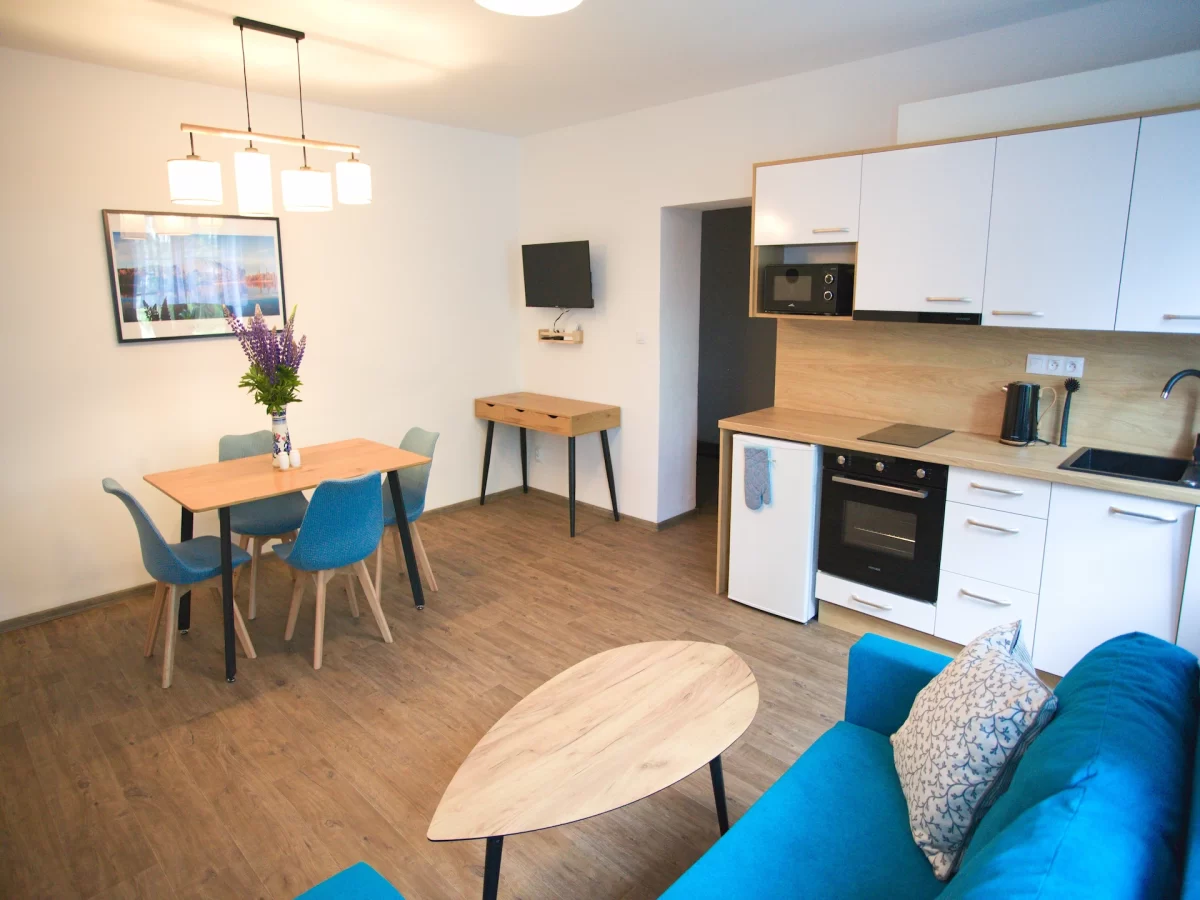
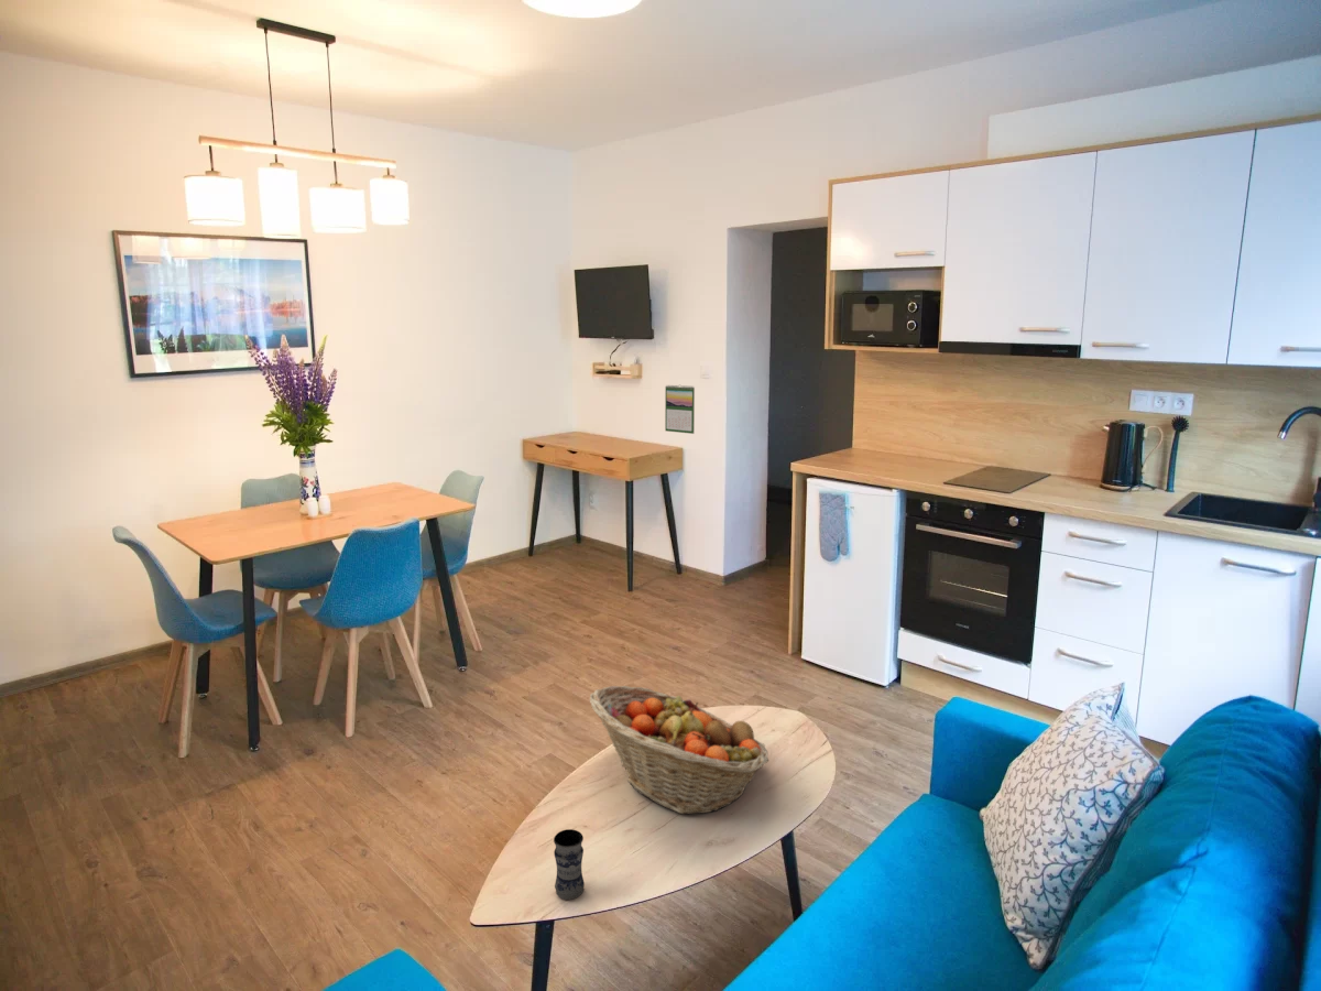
+ calendar [664,384,696,435]
+ jar [553,828,586,901]
+ fruit basket [589,685,769,815]
